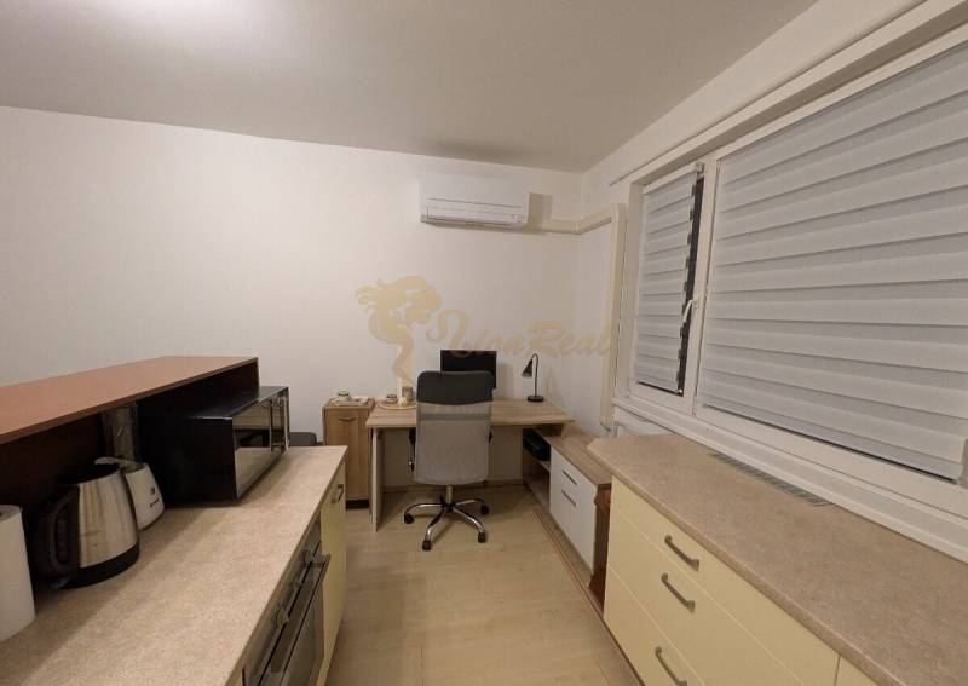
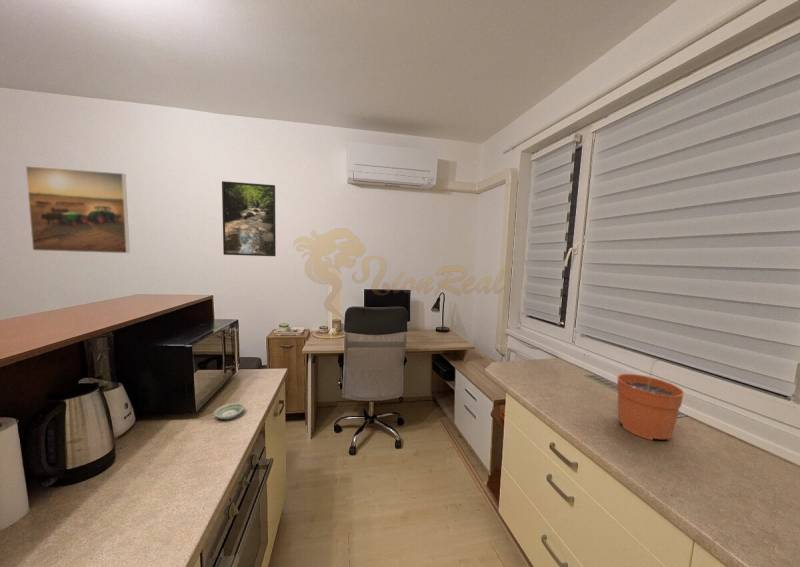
+ plant pot [616,358,685,441]
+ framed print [25,165,131,254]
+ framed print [221,180,277,257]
+ saucer [213,402,245,420]
